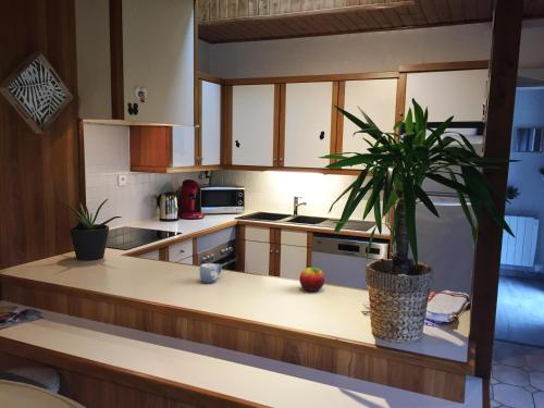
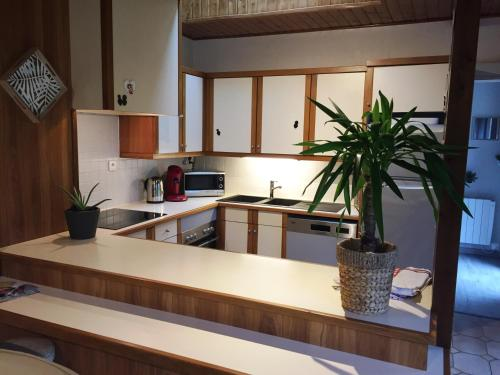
- mug [198,262,223,284]
- fruit [298,265,325,293]
